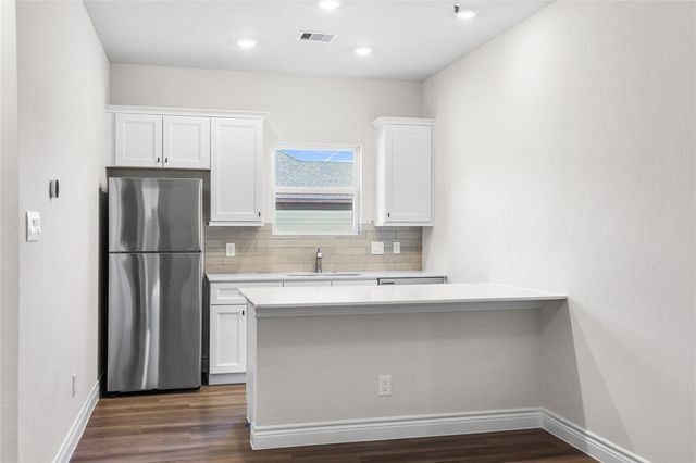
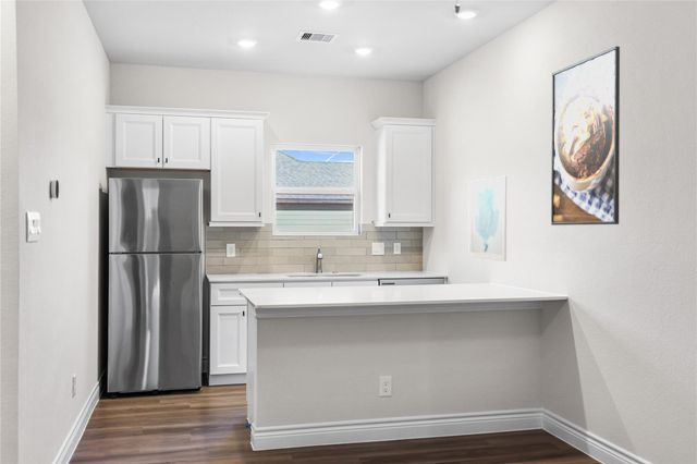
+ wall art [468,175,508,262]
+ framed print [550,45,621,227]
